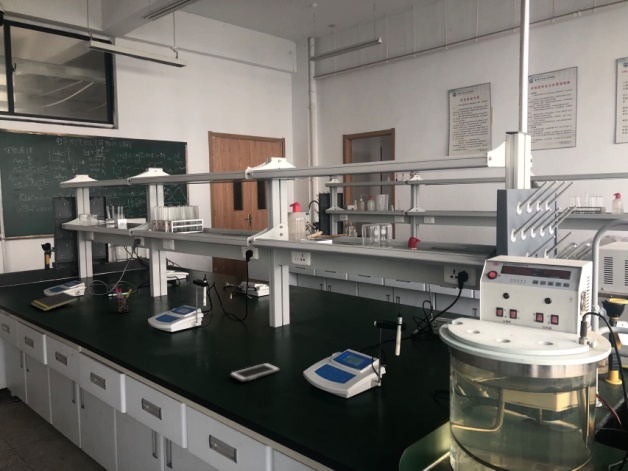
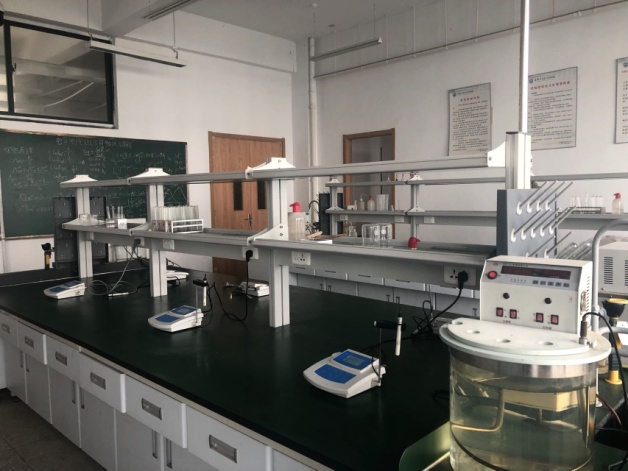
- pen holder [114,286,133,314]
- notepad [30,291,79,312]
- cell phone [229,362,281,383]
